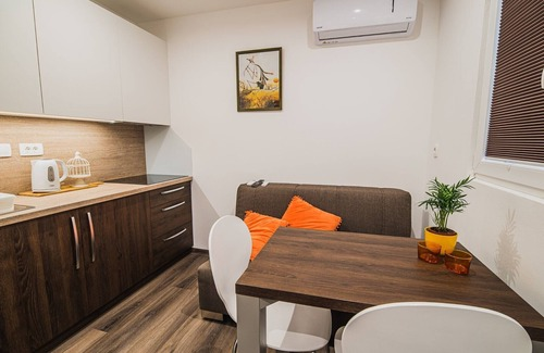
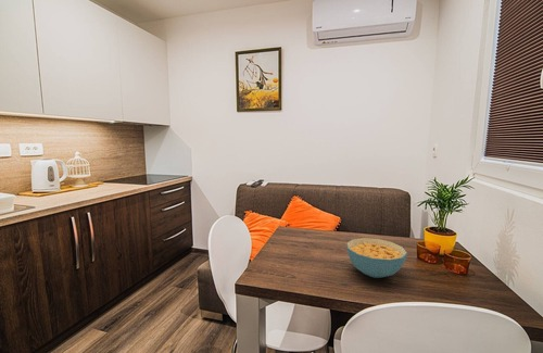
+ cereal bowl [345,237,408,279]
